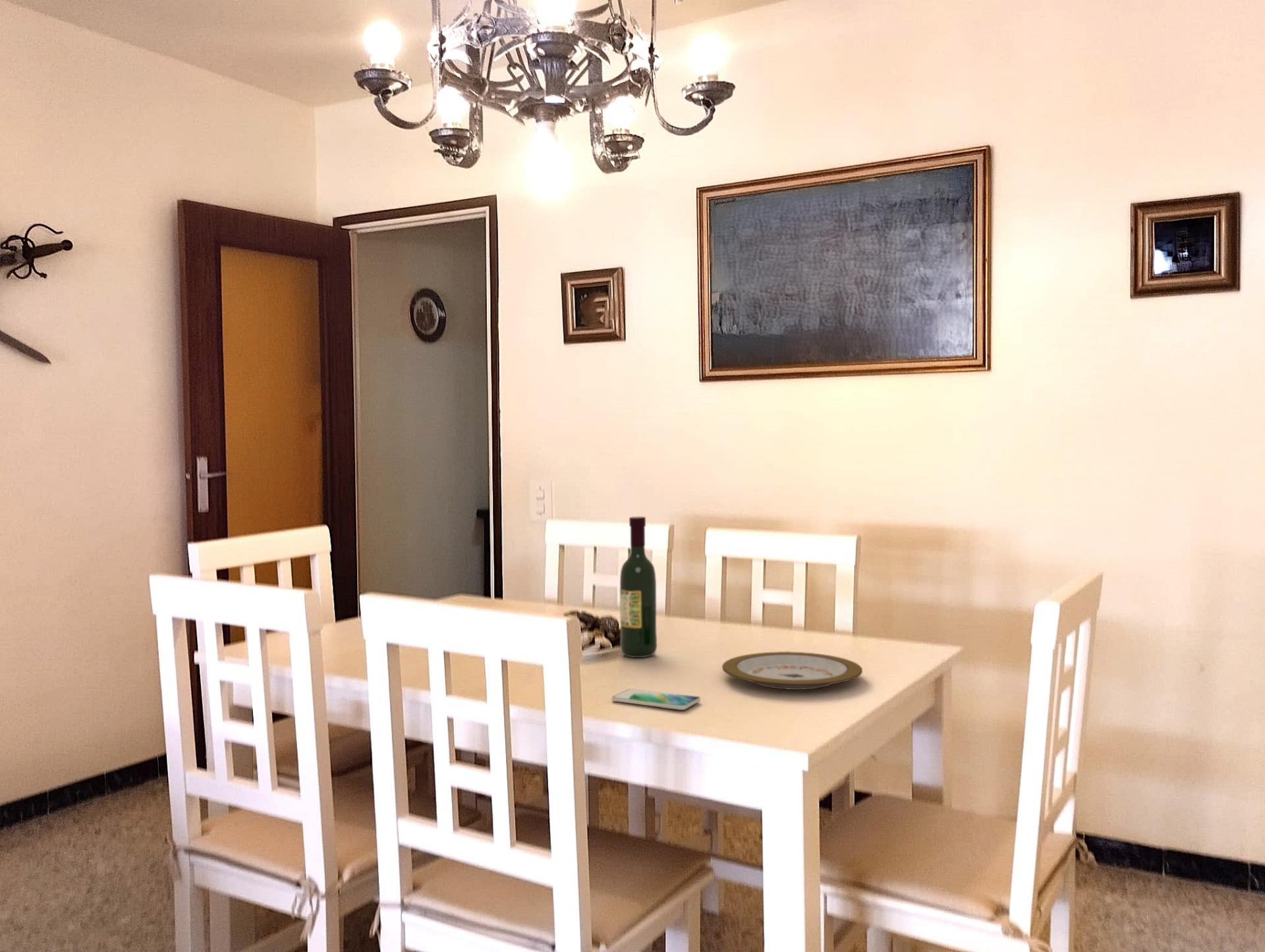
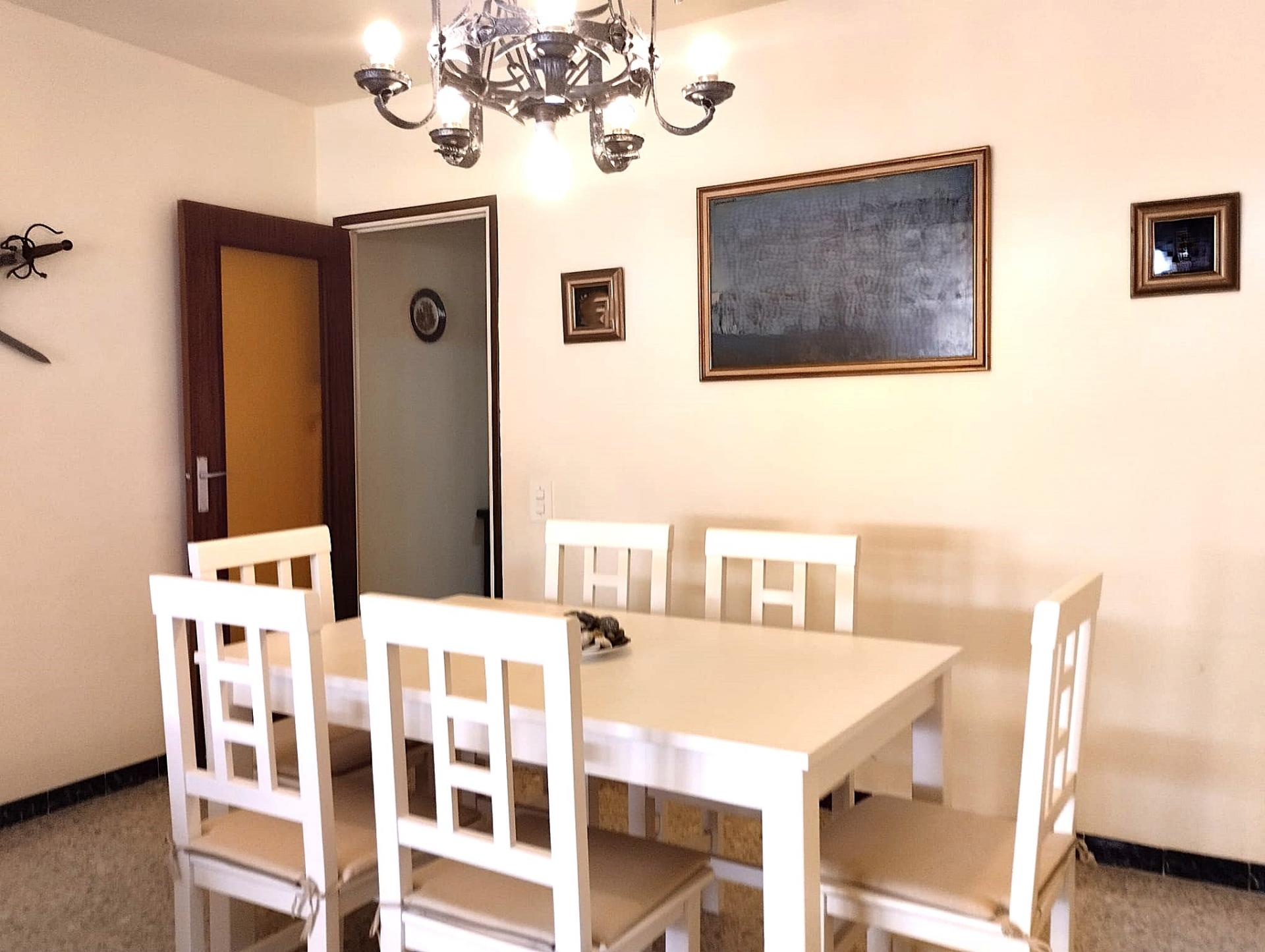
- plate [721,651,863,690]
- wine bottle [619,516,658,658]
- smartphone [611,688,701,711]
